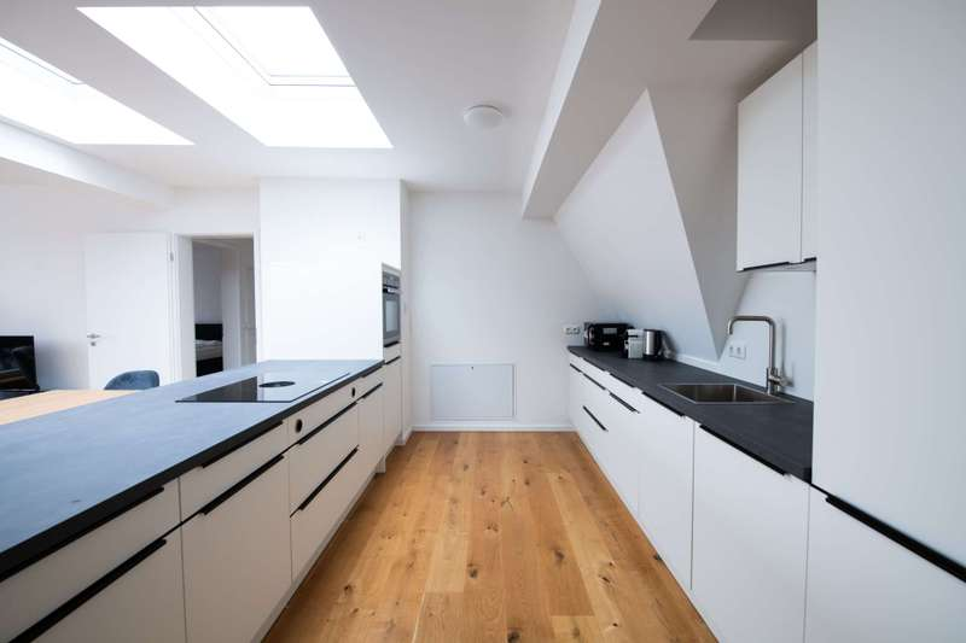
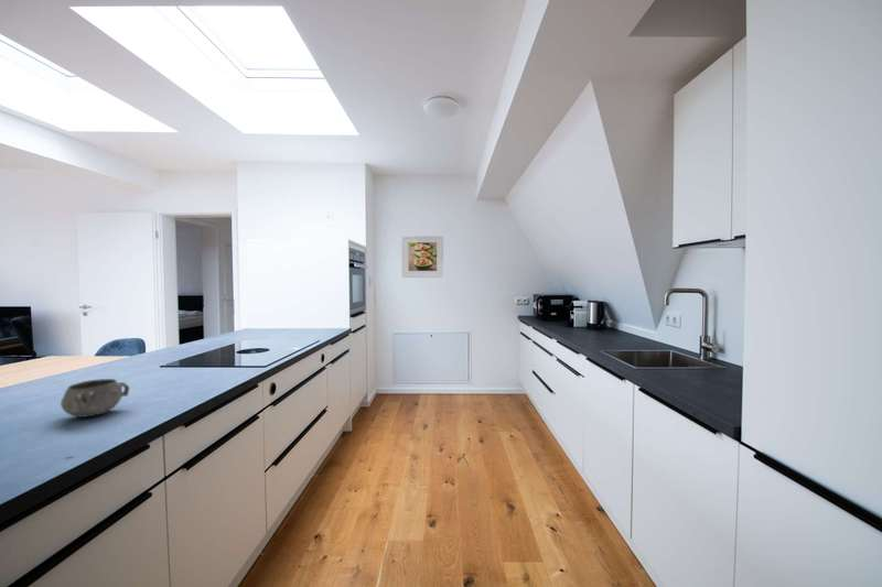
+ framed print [401,235,444,279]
+ decorative bowl [60,378,130,418]
